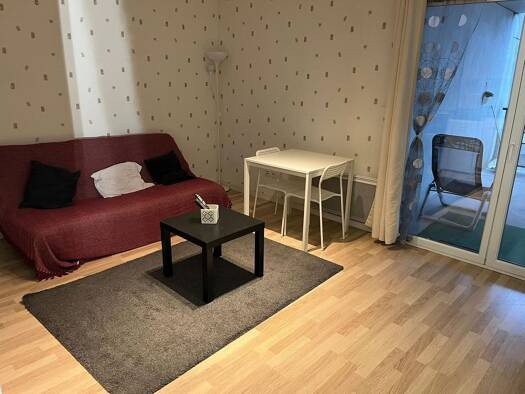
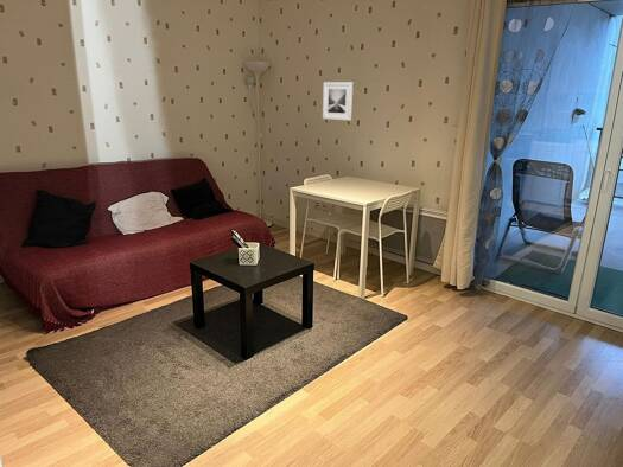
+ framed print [322,81,354,122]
